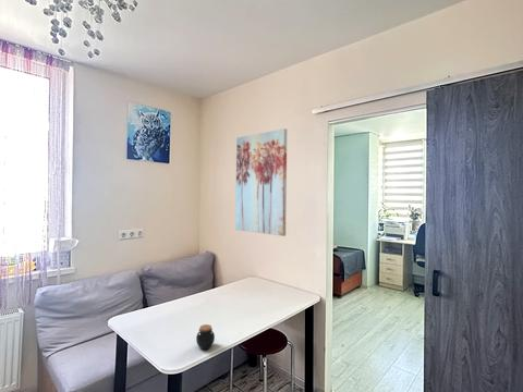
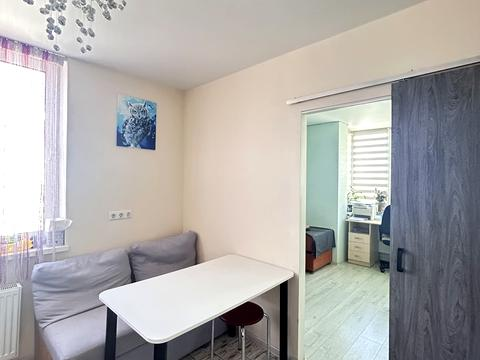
- wall art [234,127,289,237]
- jar [195,323,216,351]
